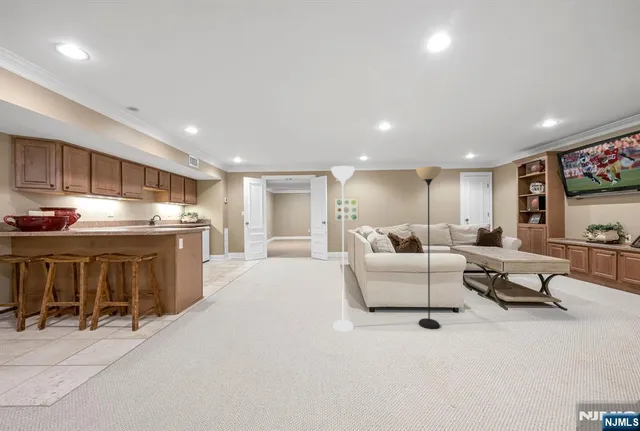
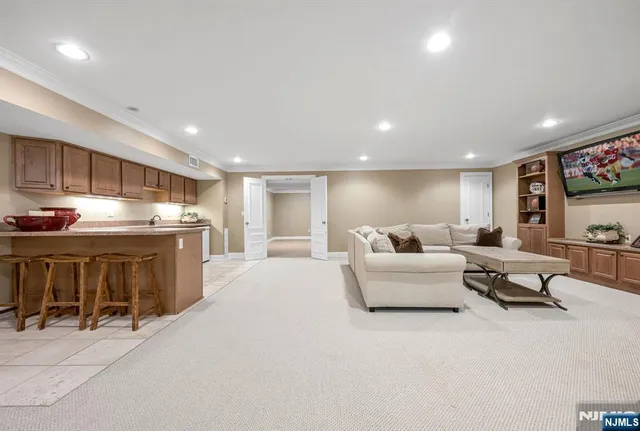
- wall art [334,197,360,222]
- floor lamp [330,165,442,332]
